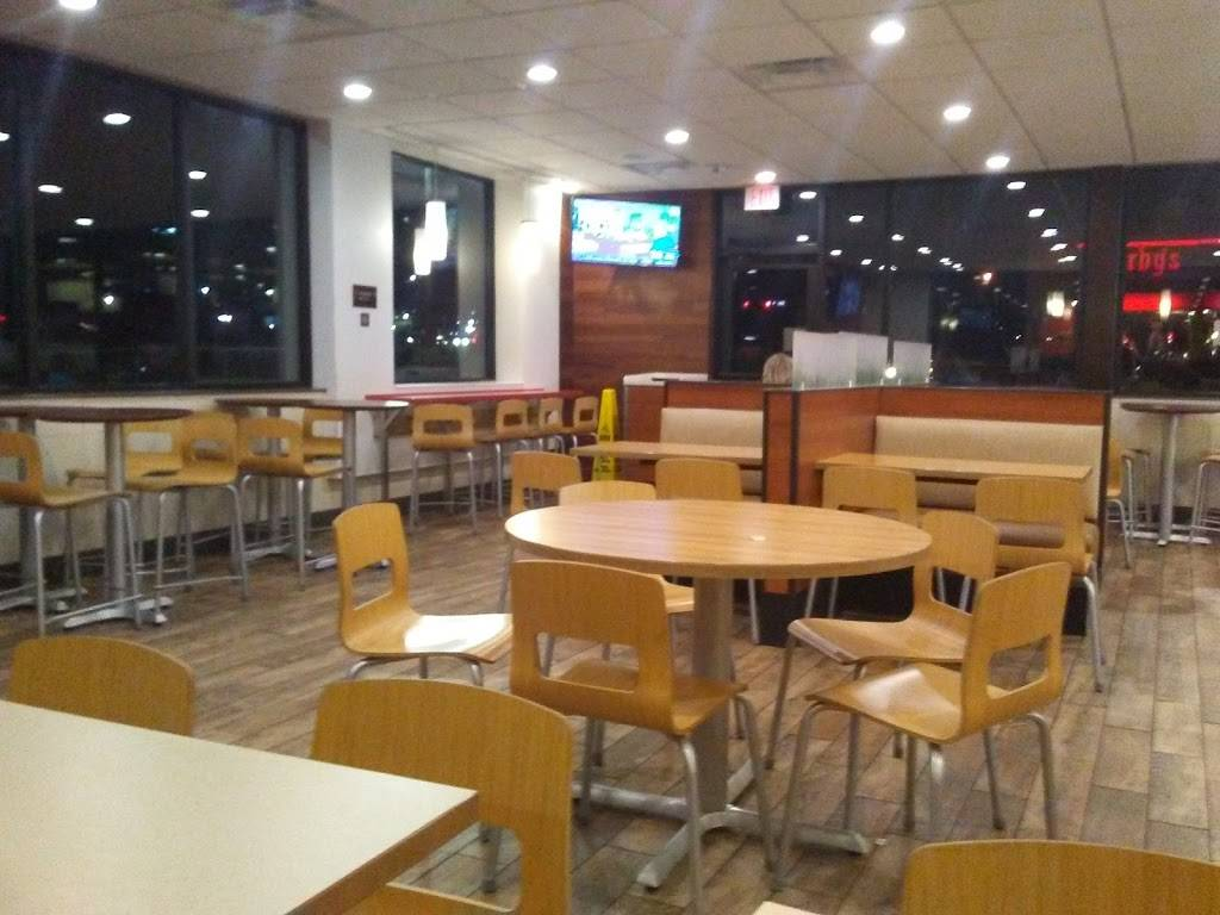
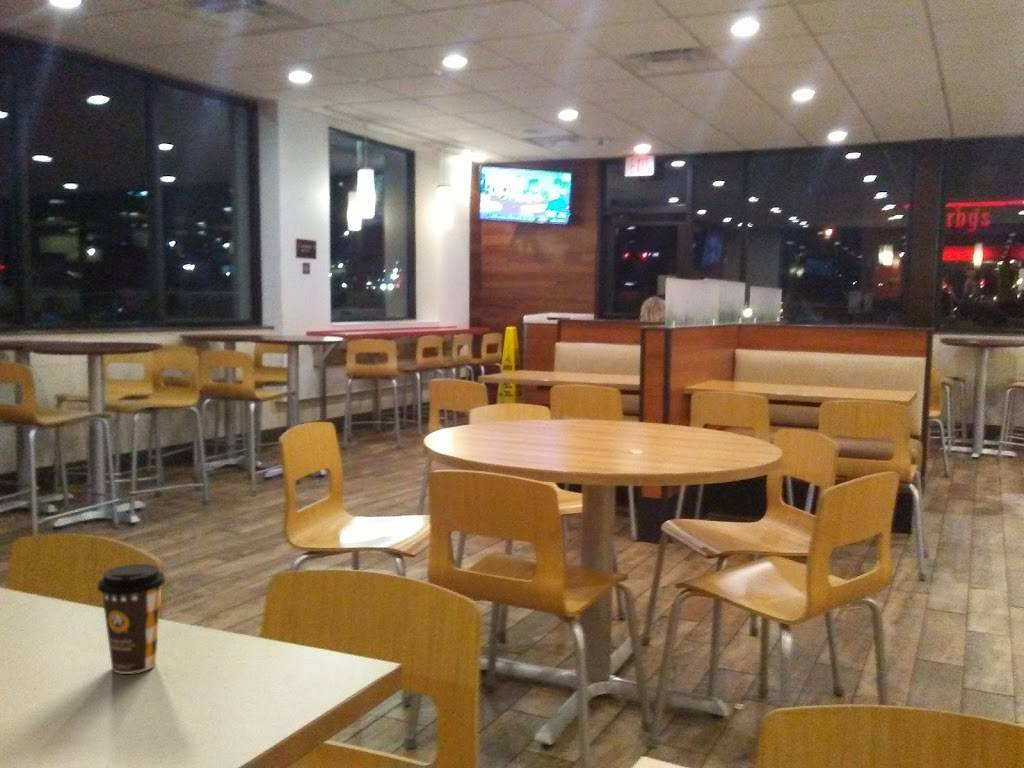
+ coffee cup [96,563,166,675]
